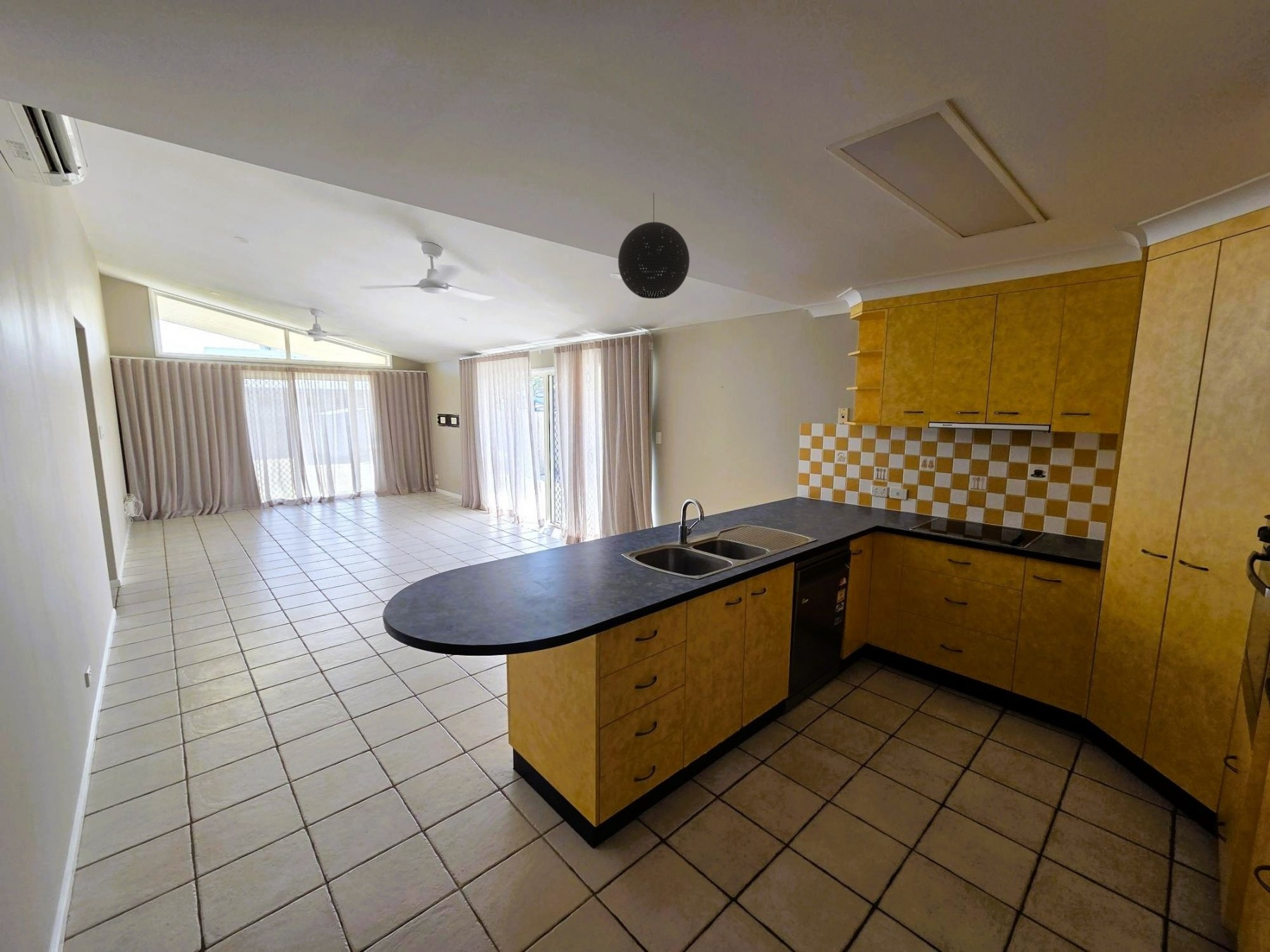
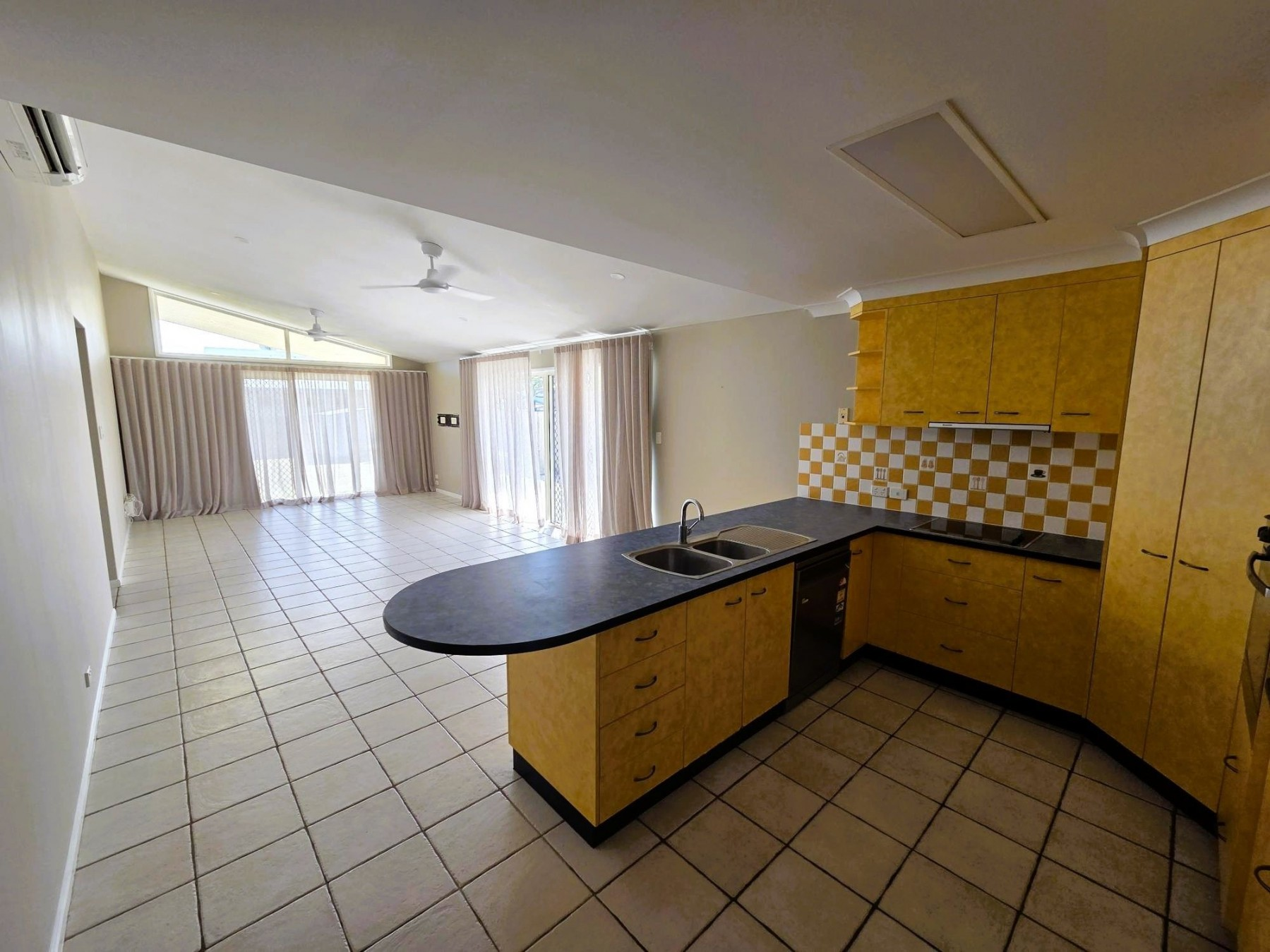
- pendant light [618,193,690,299]
